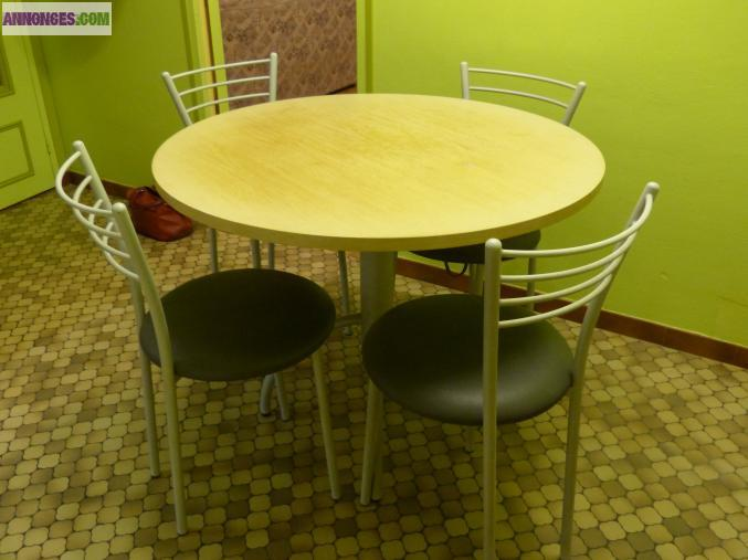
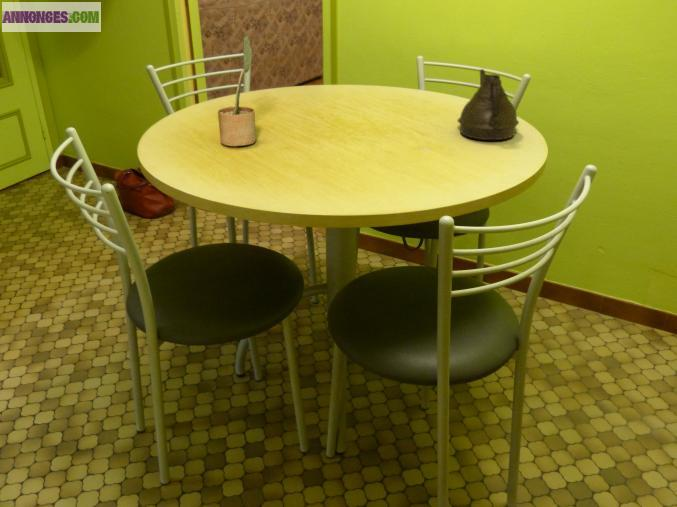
+ teapot [456,68,520,141]
+ potted plant [217,35,257,147]
